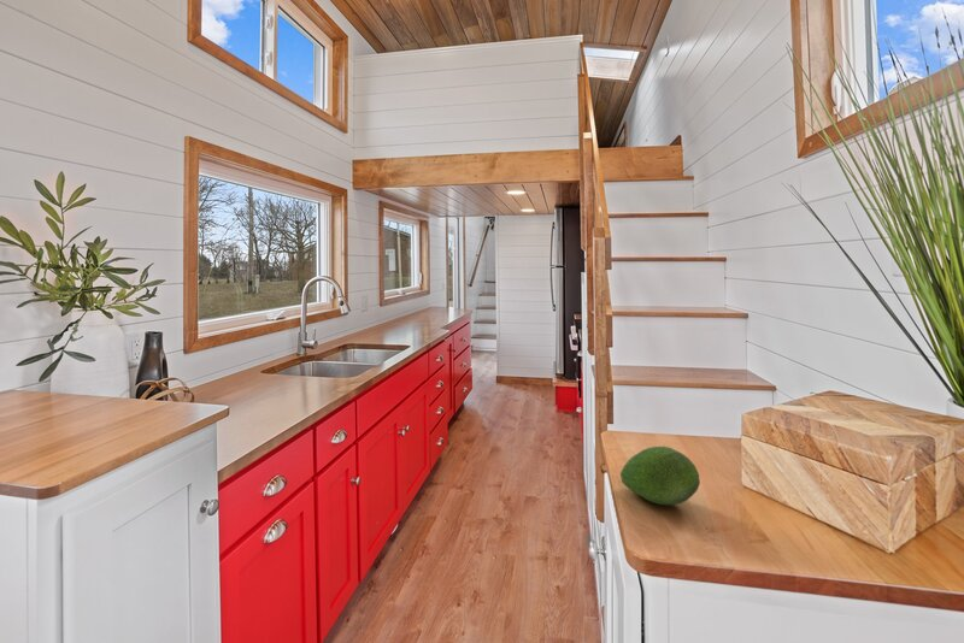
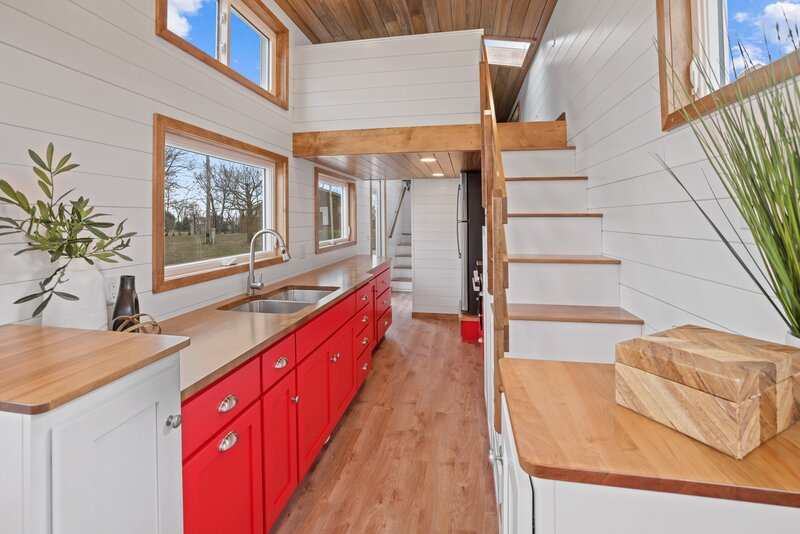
- fruit [619,446,701,507]
